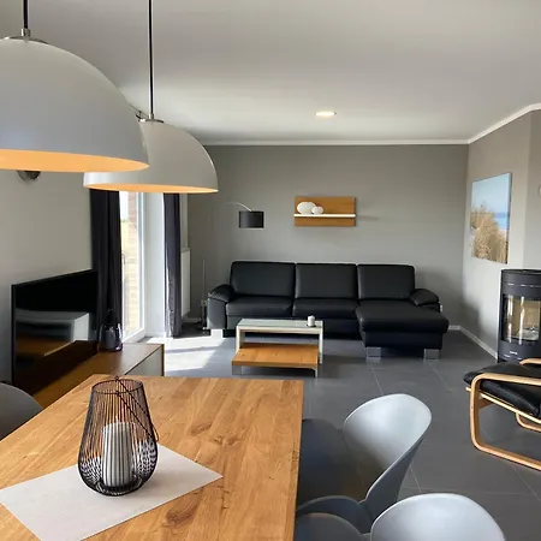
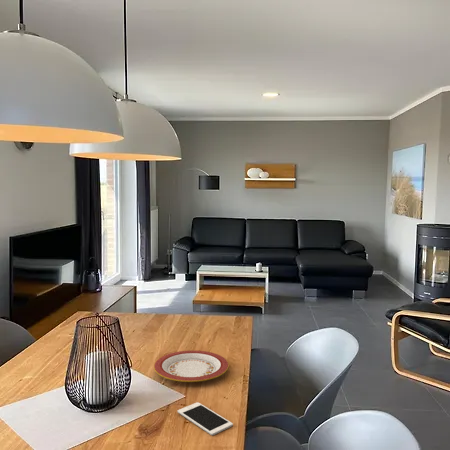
+ plate [153,349,230,383]
+ cell phone [177,401,234,436]
